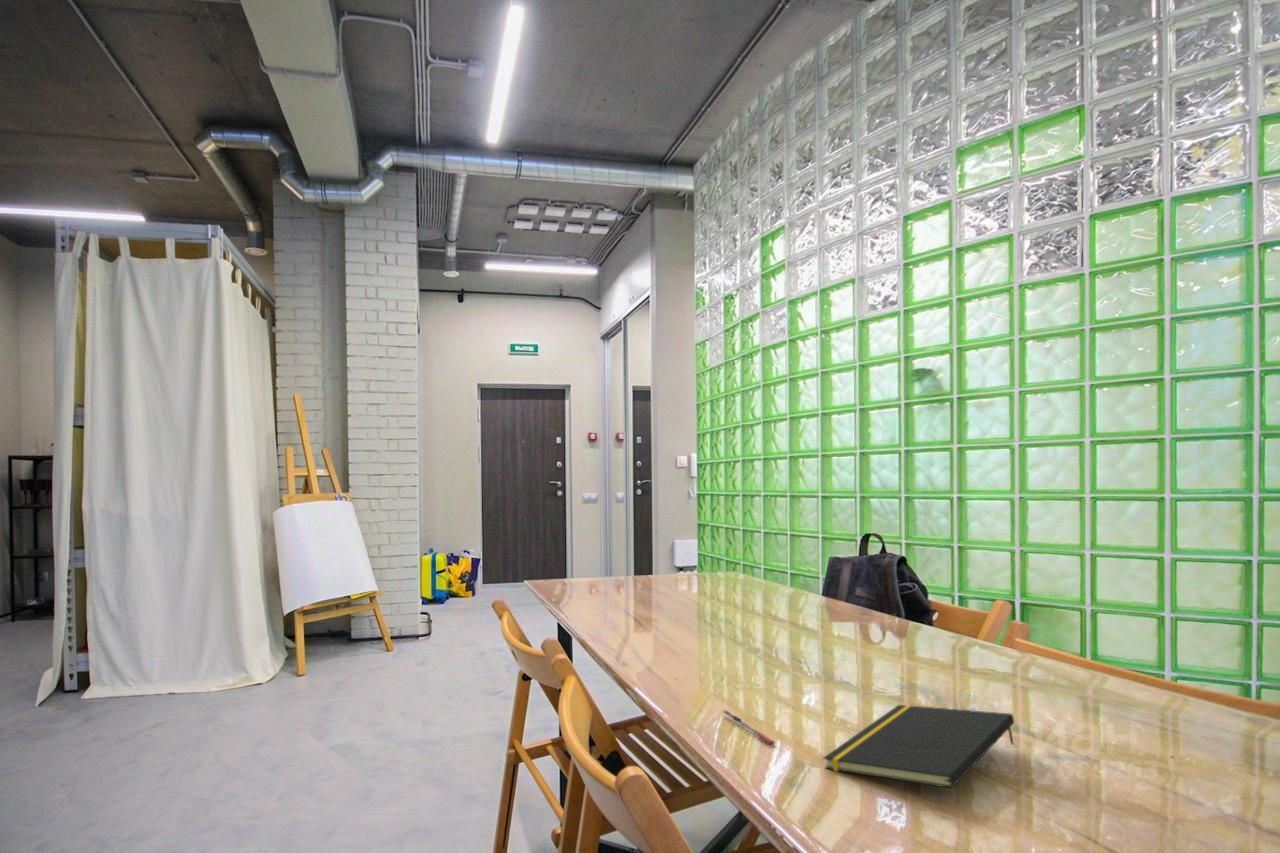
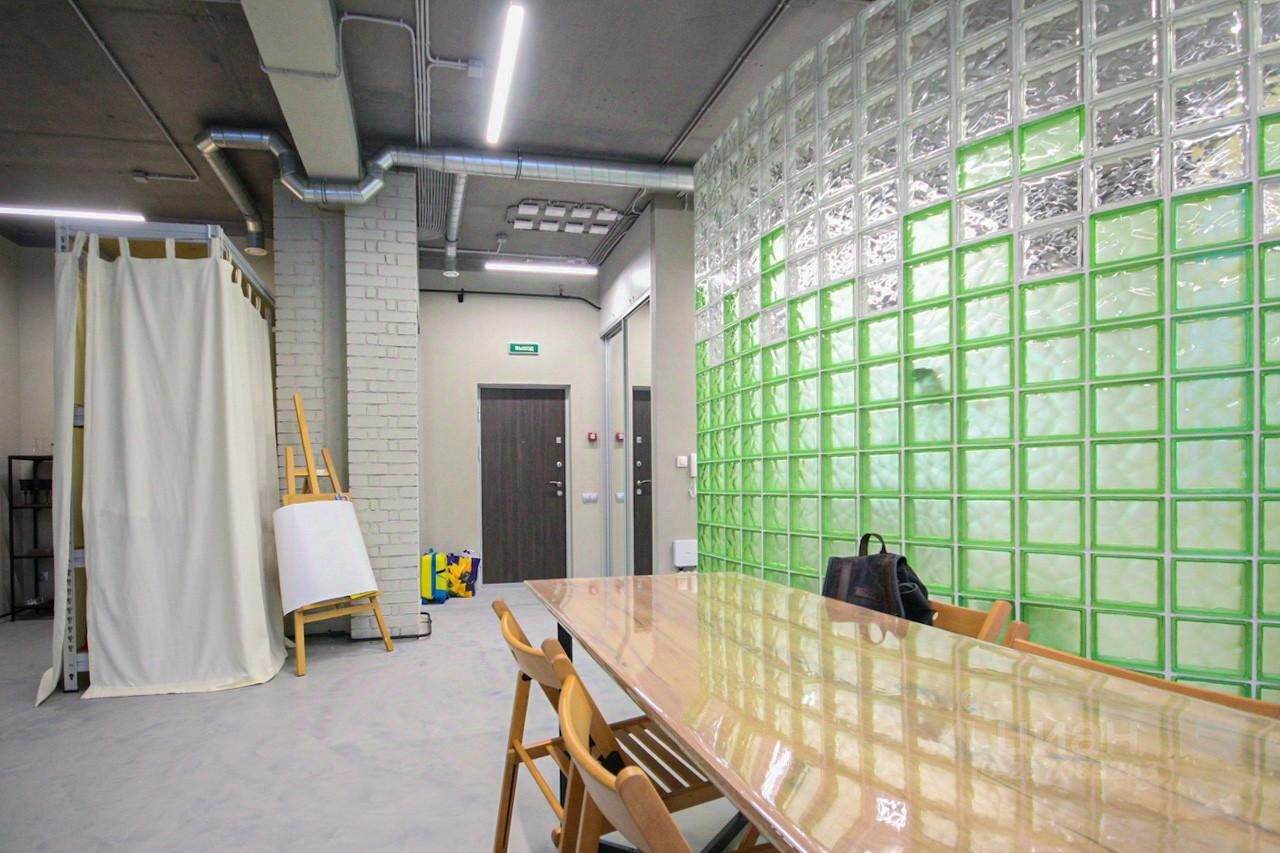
- notepad [822,704,1015,789]
- pen [720,708,776,746]
